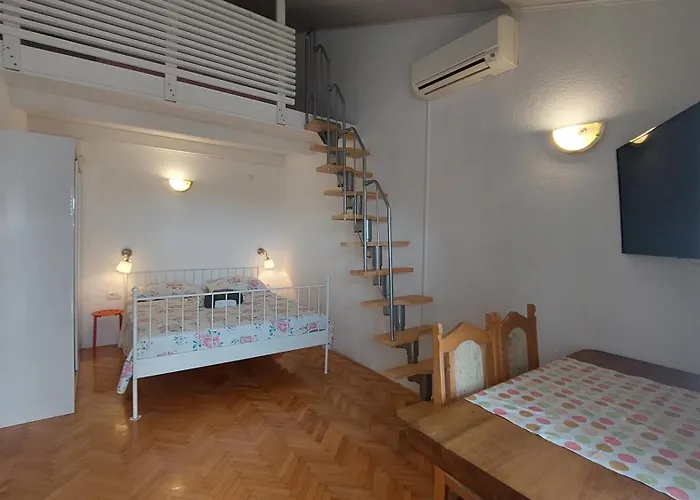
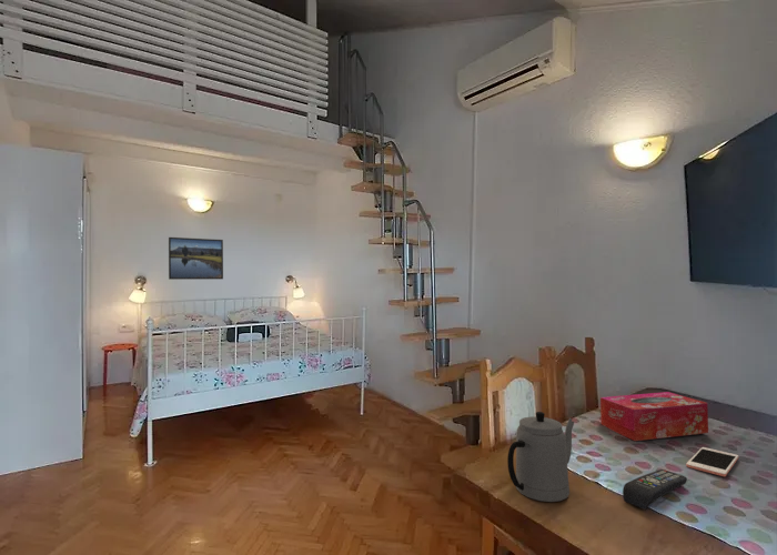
+ cell phone [685,446,739,477]
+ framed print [168,236,224,281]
+ teapot [506,411,575,503]
+ tissue box [599,391,709,442]
+ remote control [622,468,688,511]
